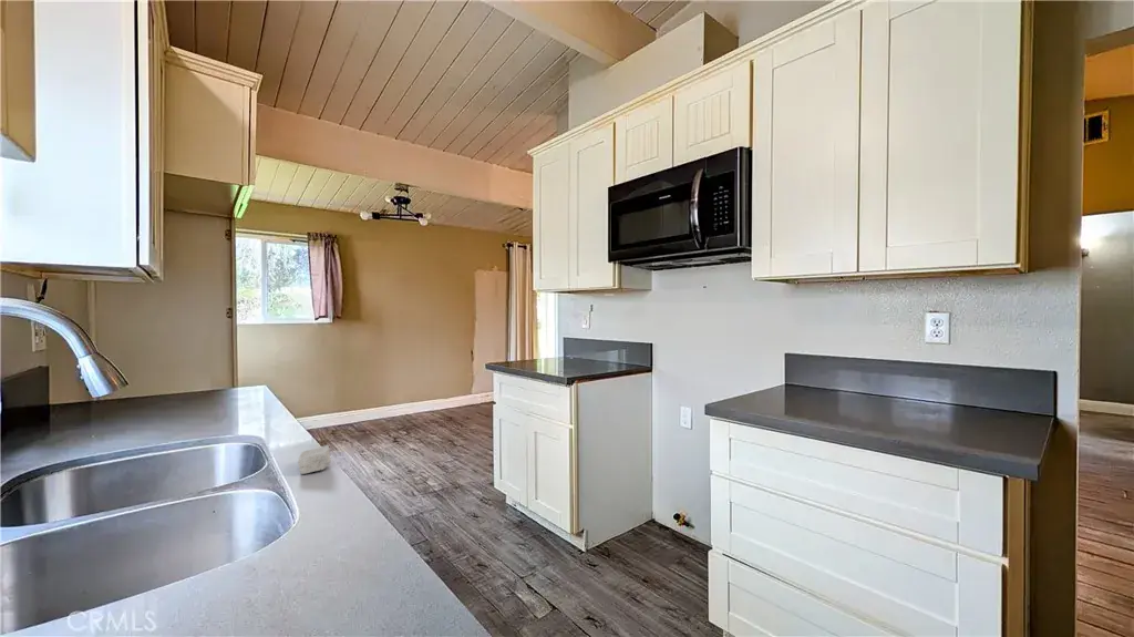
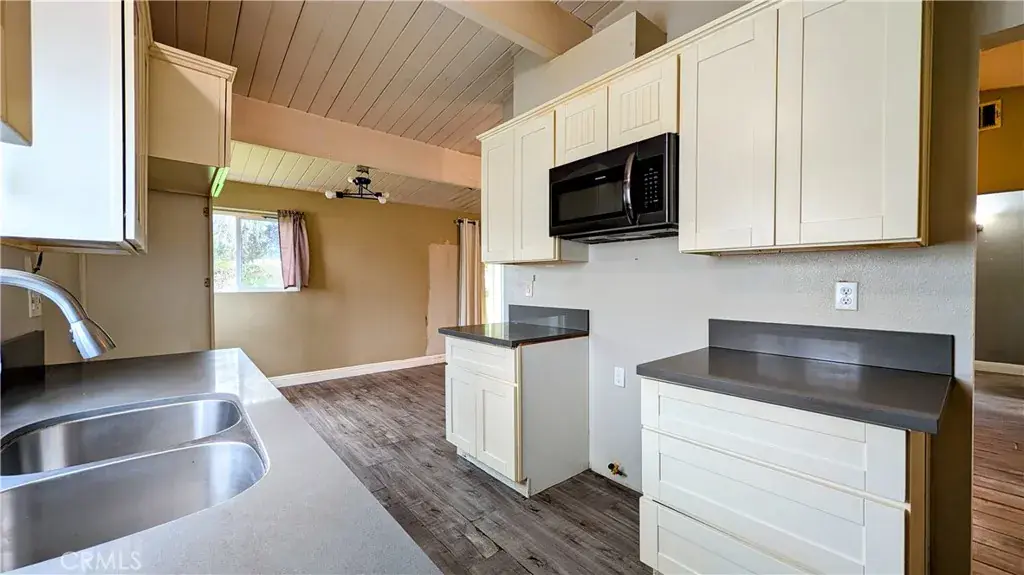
- soap bar [297,444,331,475]
